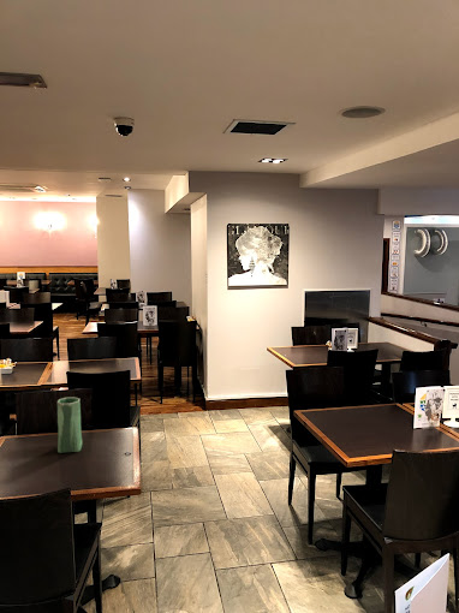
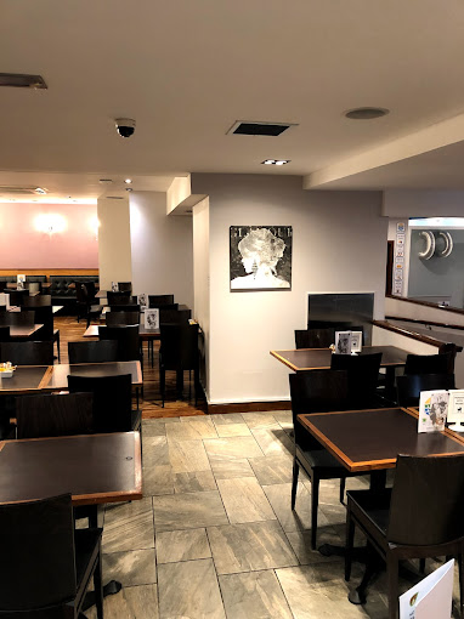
- vase [56,395,83,454]
